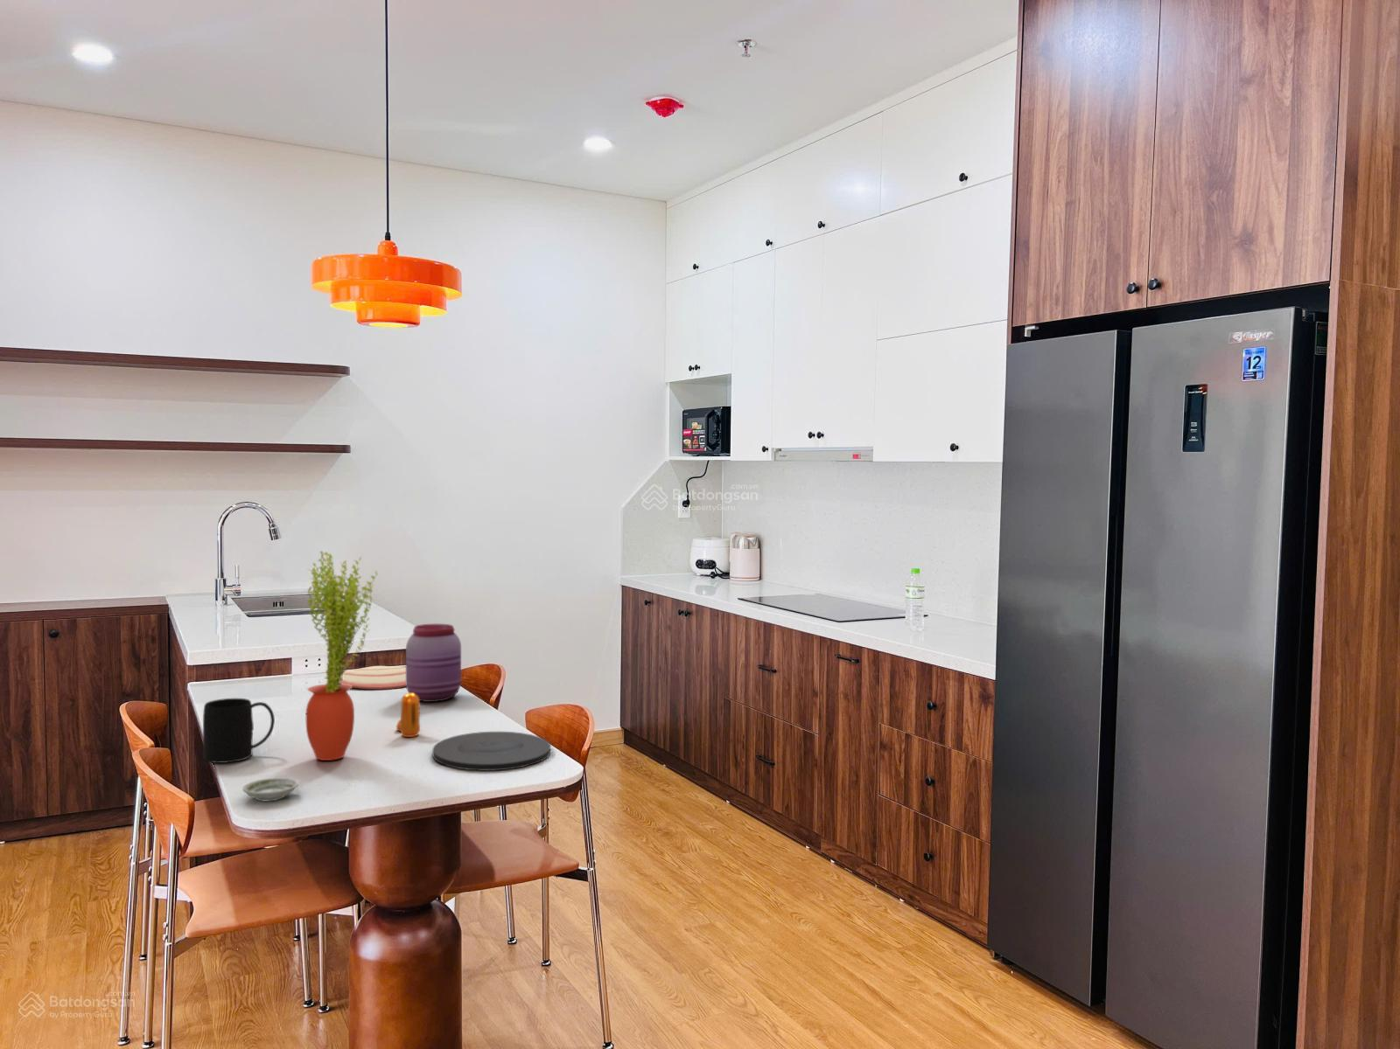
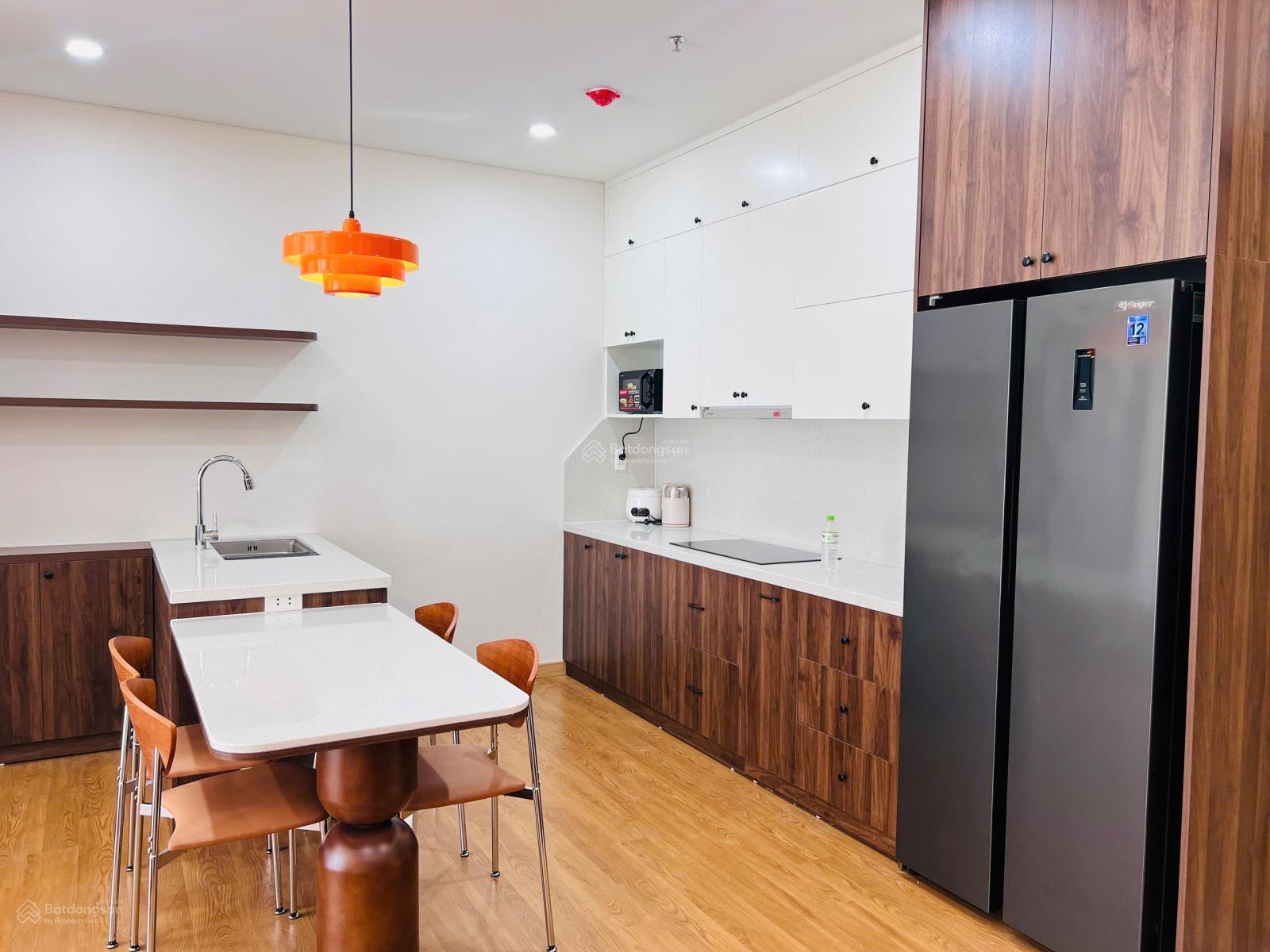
- jar [406,624,462,703]
- plate [340,666,406,690]
- mug [202,697,276,764]
- plate [431,731,551,771]
- pepper shaker [396,692,421,738]
- potted plant [305,551,378,761]
- saucer [241,777,299,801]
